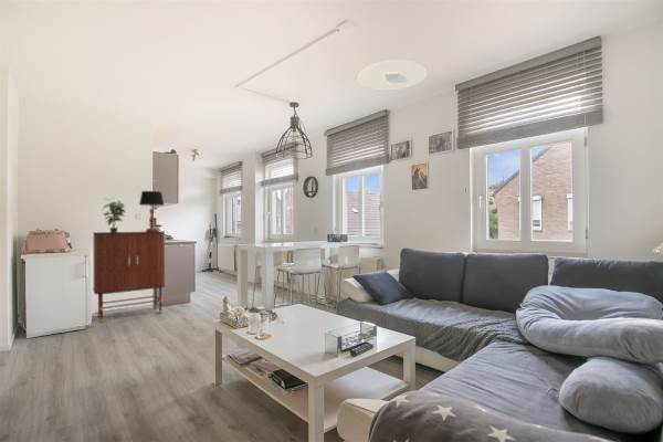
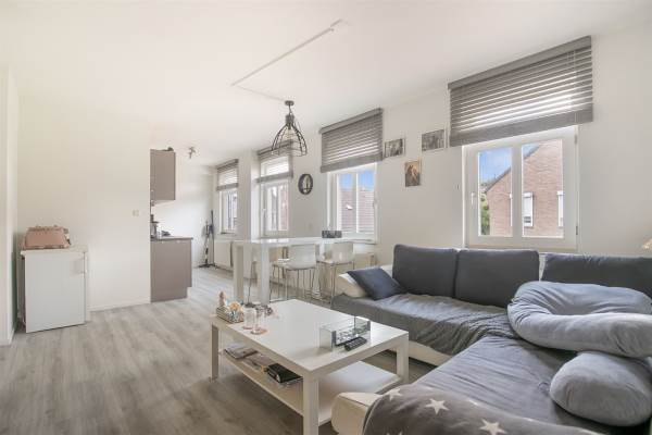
- ceiling light [357,59,429,92]
- bar cabinet [92,230,166,324]
- potted plant [102,197,127,232]
- table lamp [138,190,165,232]
